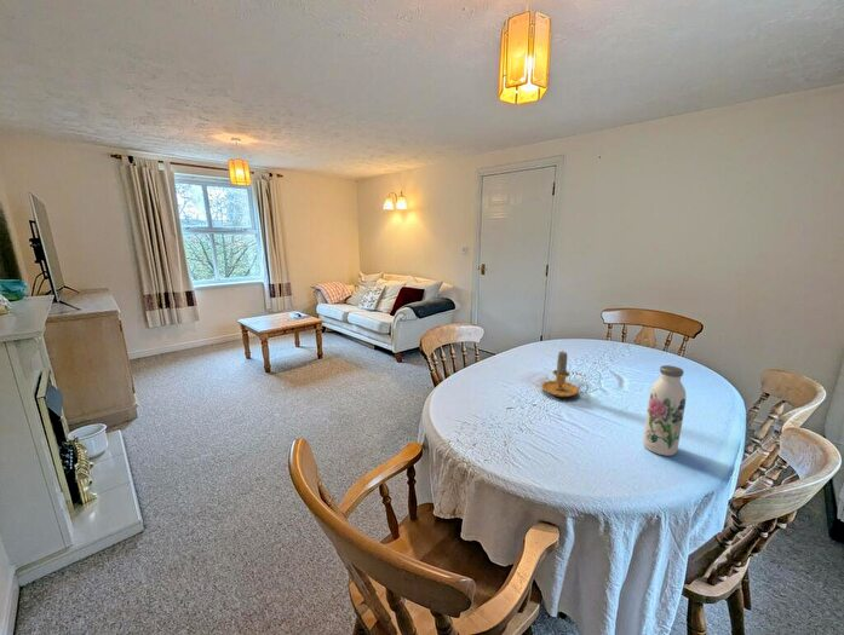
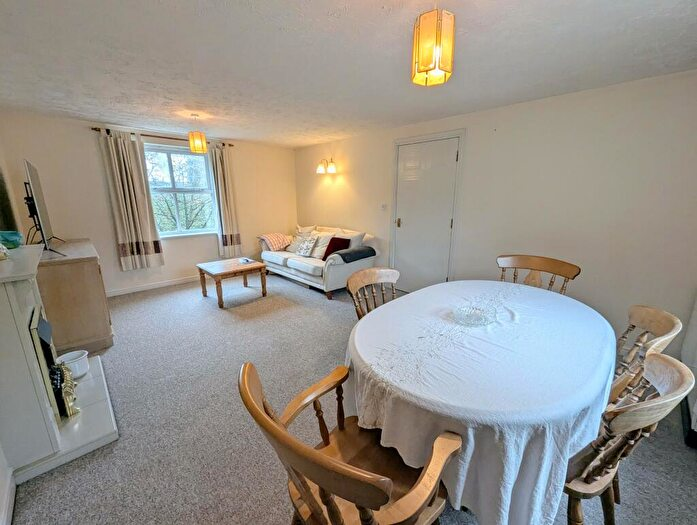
- water bottle [642,364,688,457]
- candle [540,351,590,398]
